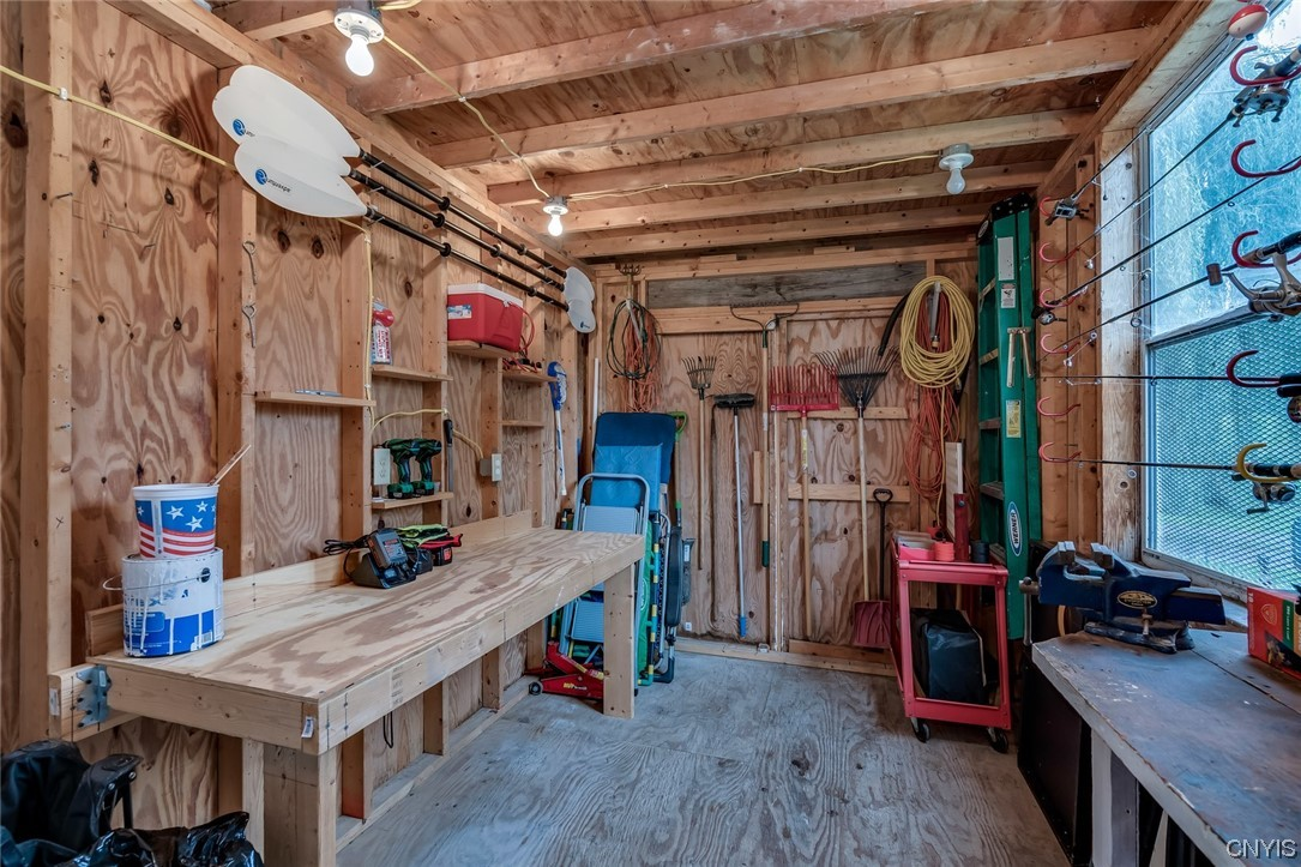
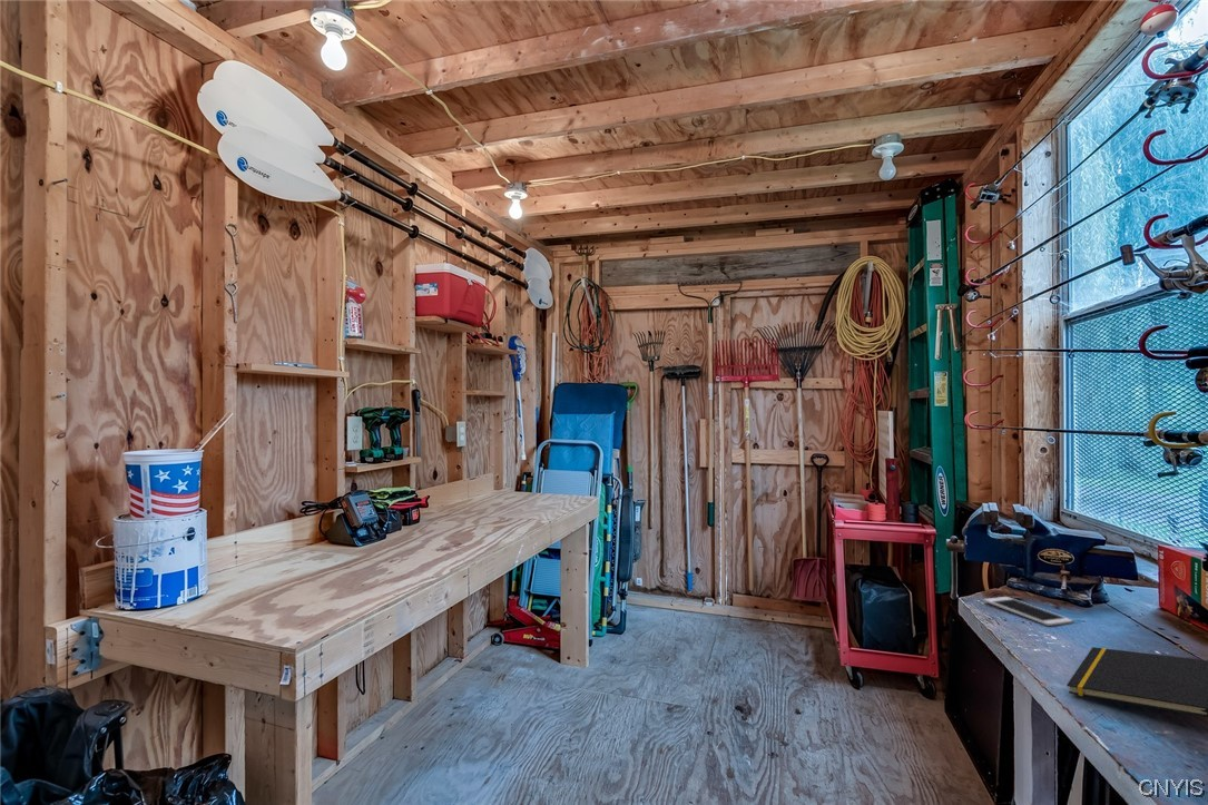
+ cell phone [983,596,1074,627]
+ notepad [1065,646,1208,718]
